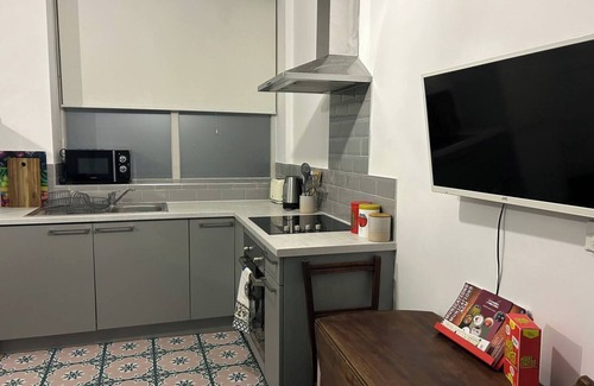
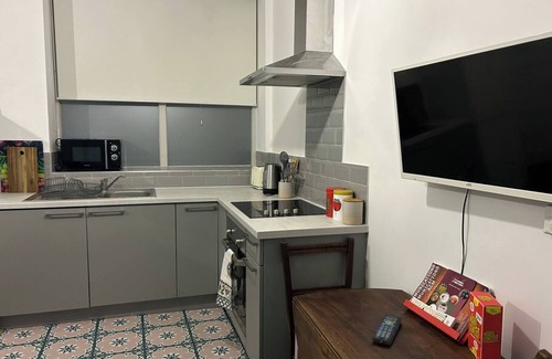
+ remote control [371,313,403,346]
